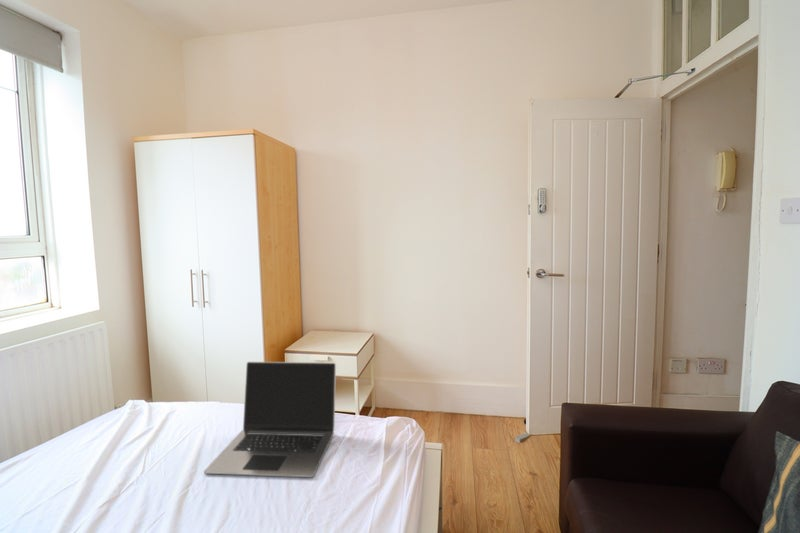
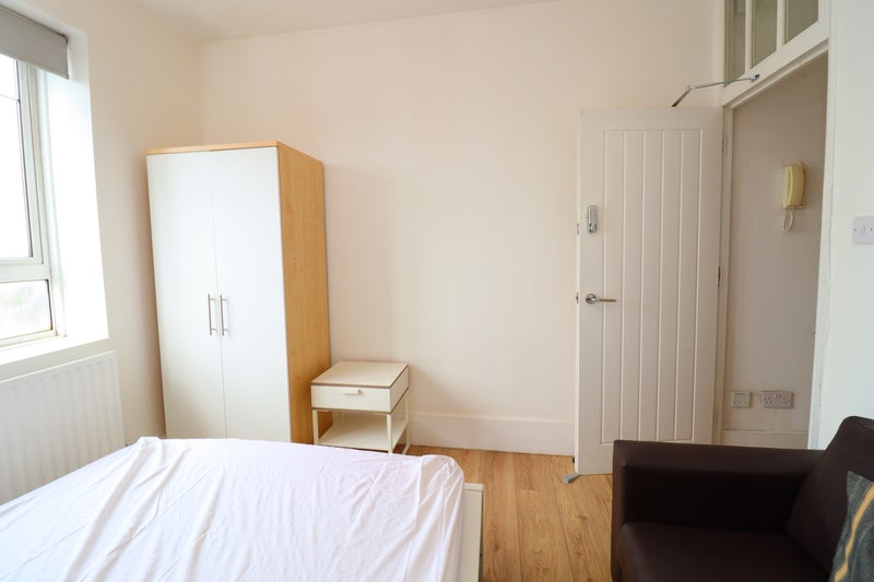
- laptop [203,361,337,478]
